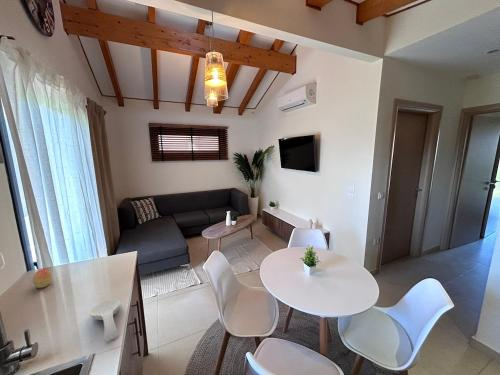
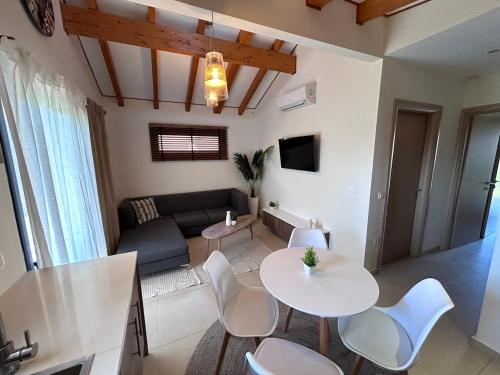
- spoon rest [89,299,122,343]
- fruit [32,269,52,289]
